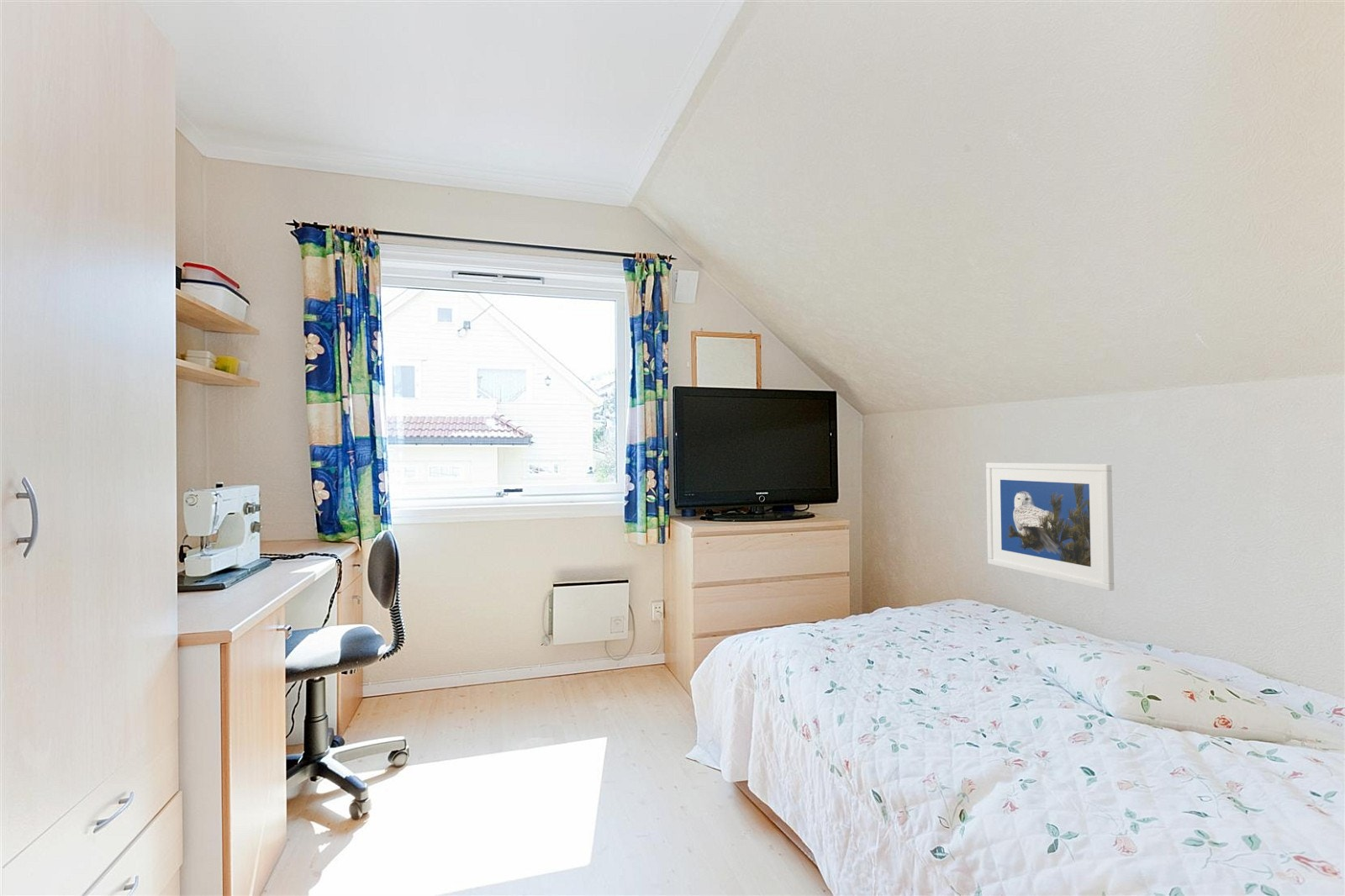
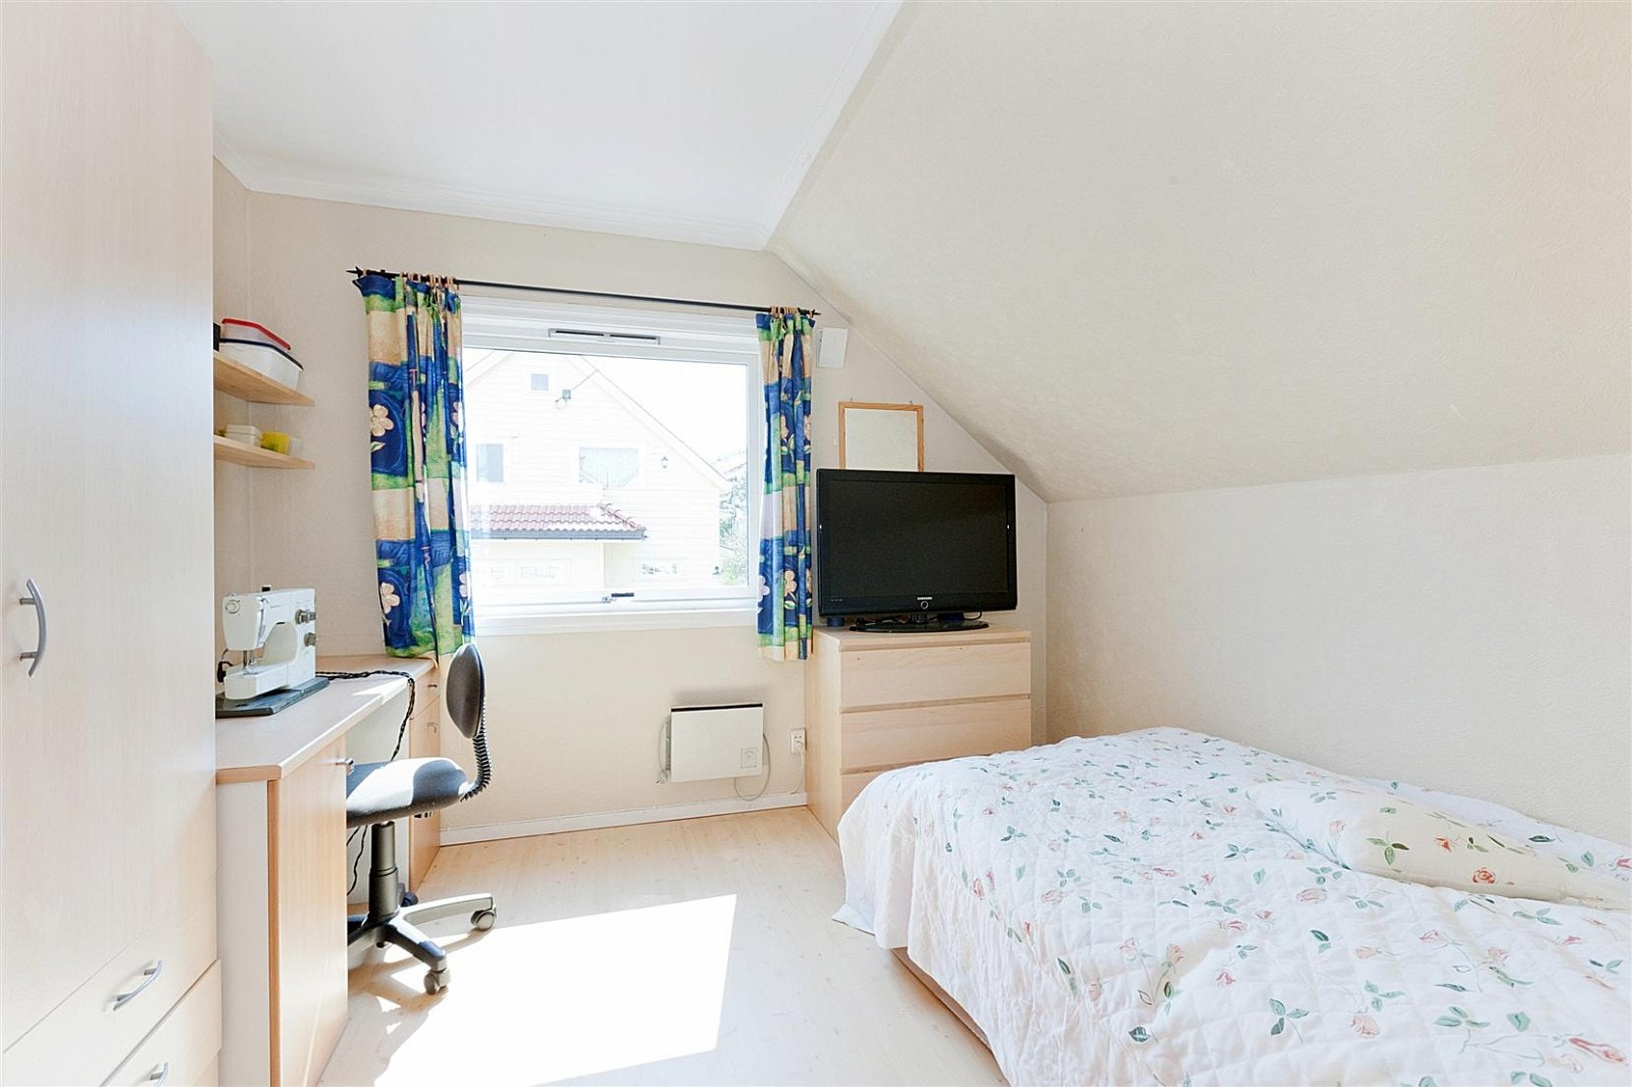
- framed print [985,462,1115,592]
